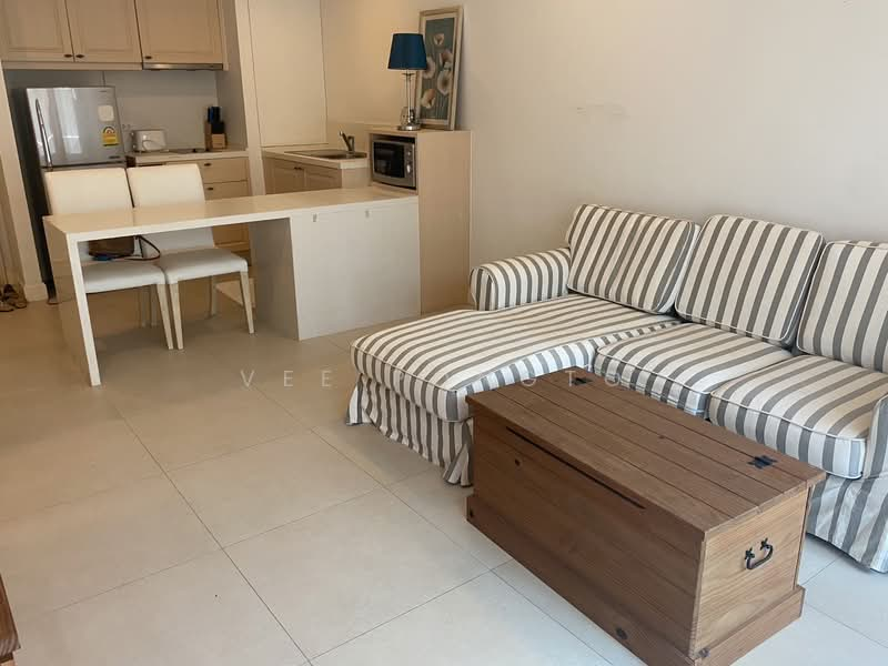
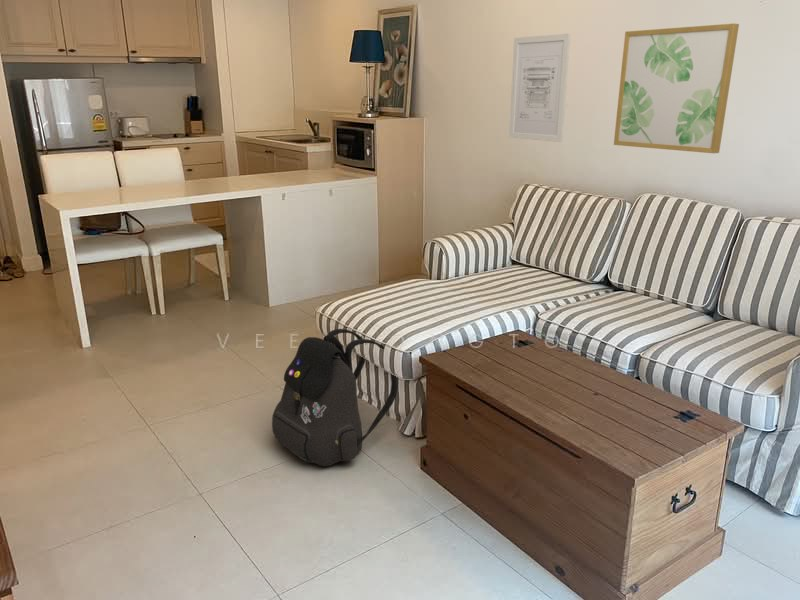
+ wall art [613,23,740,154]
+ backpack [271,328,399,467]
+ wall art [508,33,571,143]
